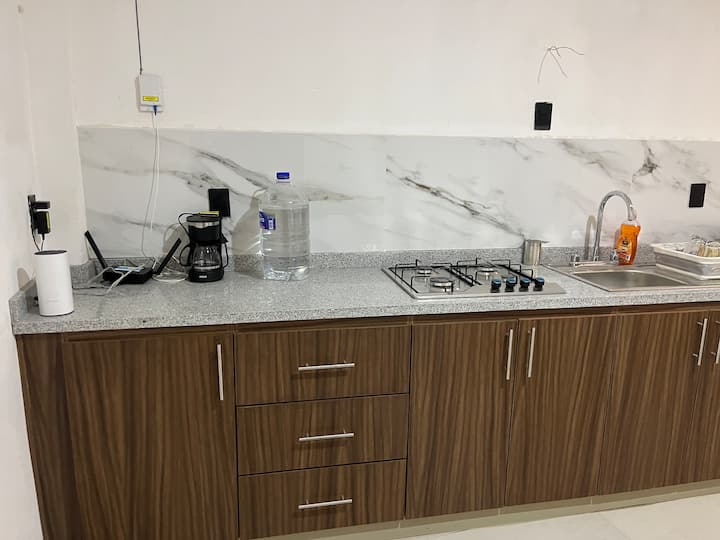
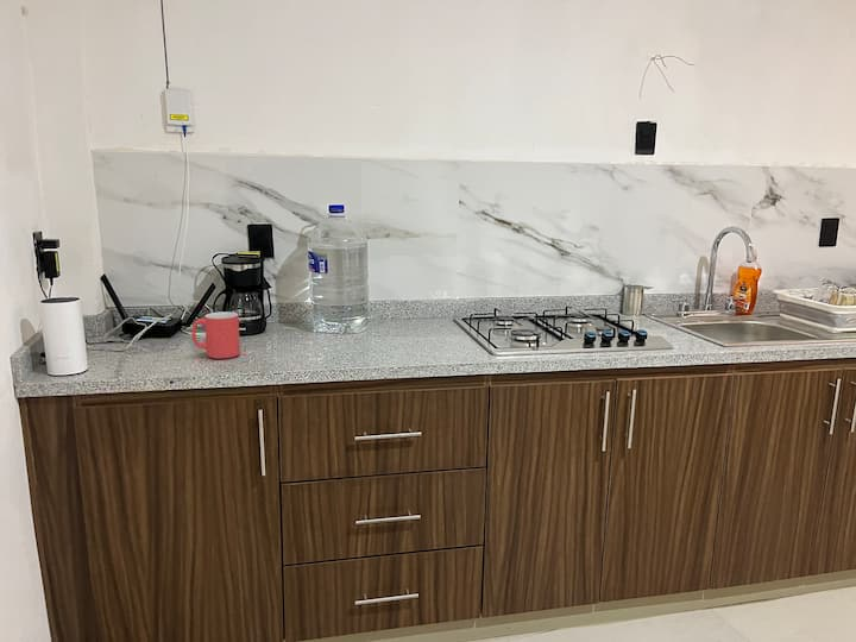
+ mug [190,310,241,360]
